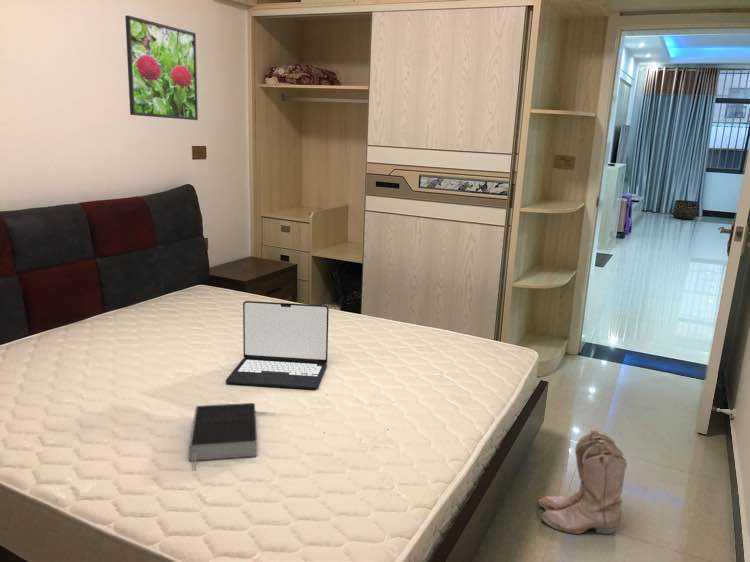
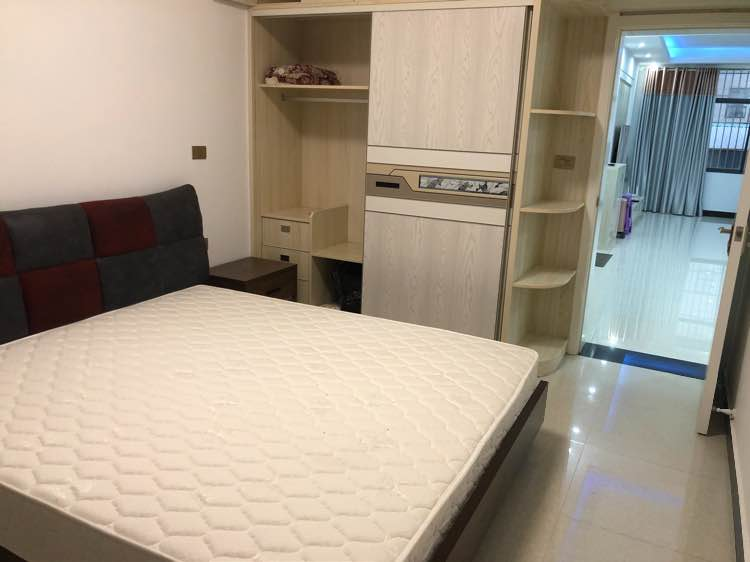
- book [188,402,258,471]
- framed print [124,14,199,121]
- boots [538,428,628,535]
- basket [672,199,699,220]
- laptop [225,300,330,390]
